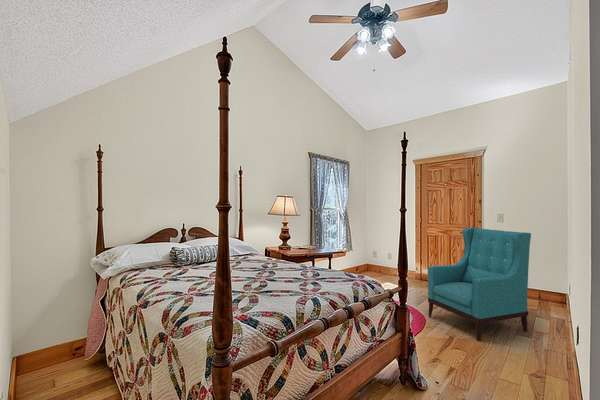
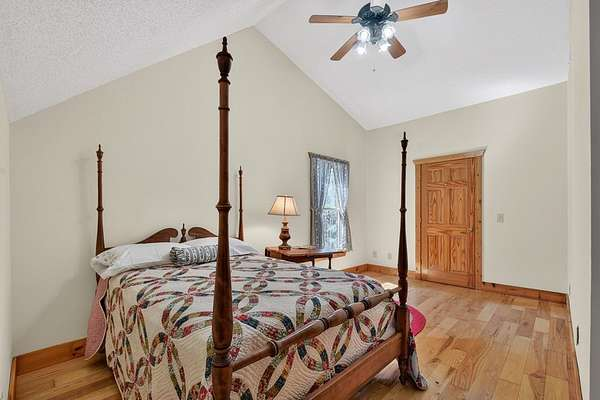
- armchair [427,227,532,342]
